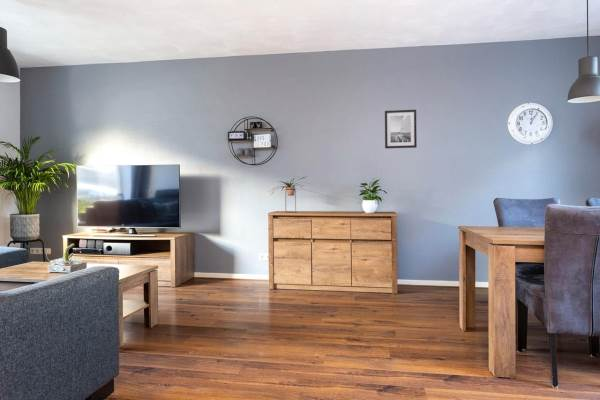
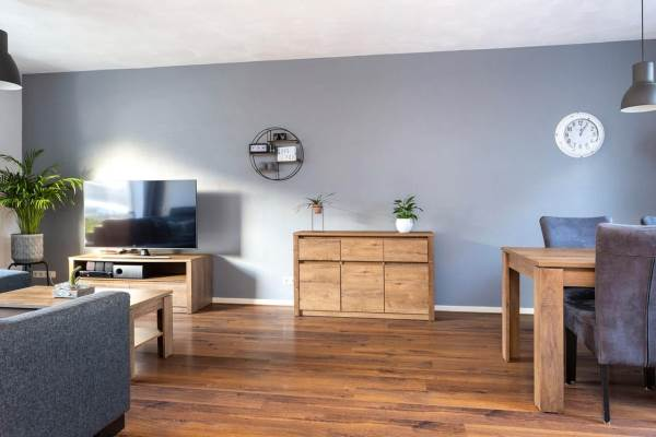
- wall art [384,109,418,149]
